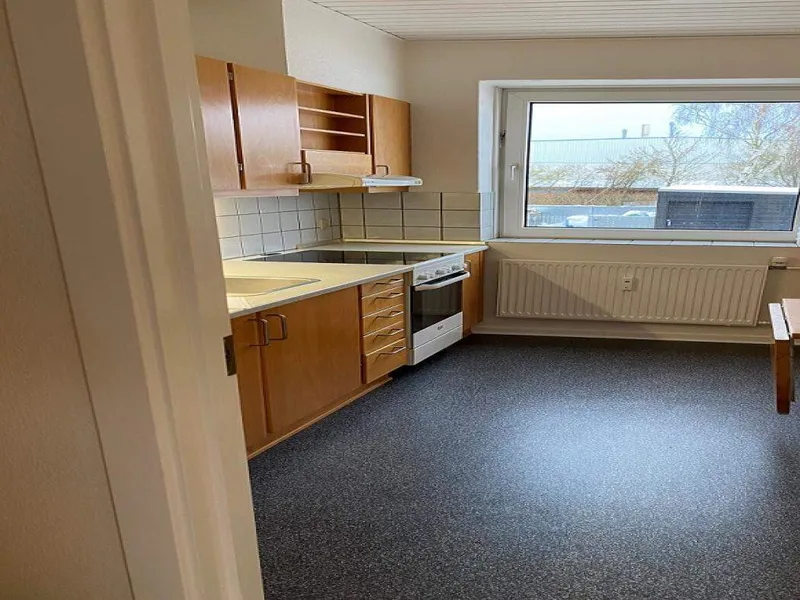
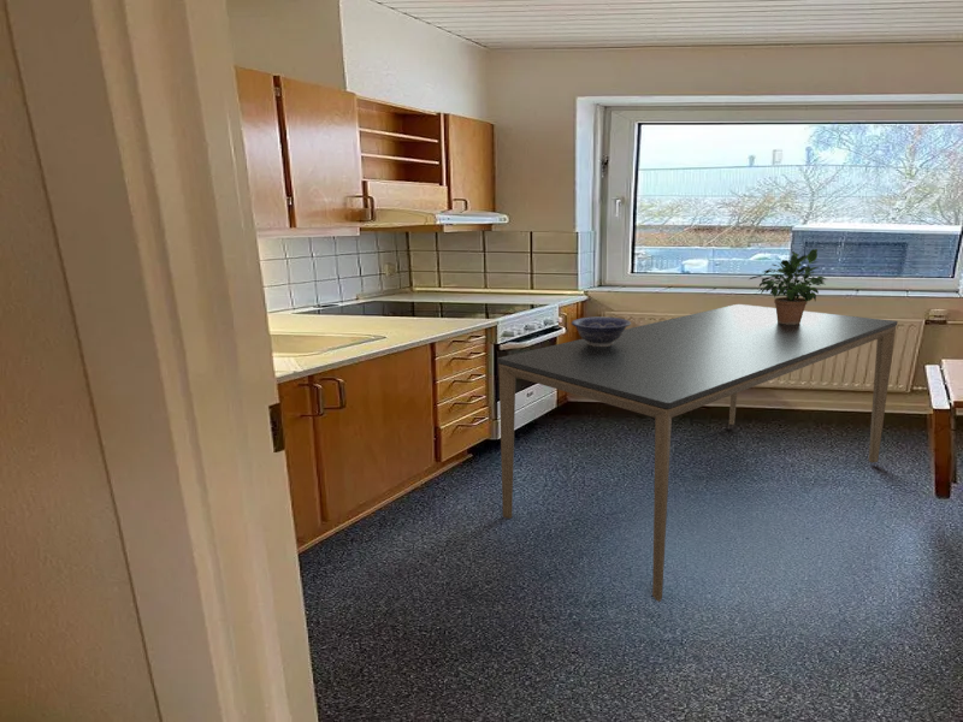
+ dining table [496,303,899,603]
+ decorative bowl [571,315,632,347]
+ potted plant [746,248,827,325]
